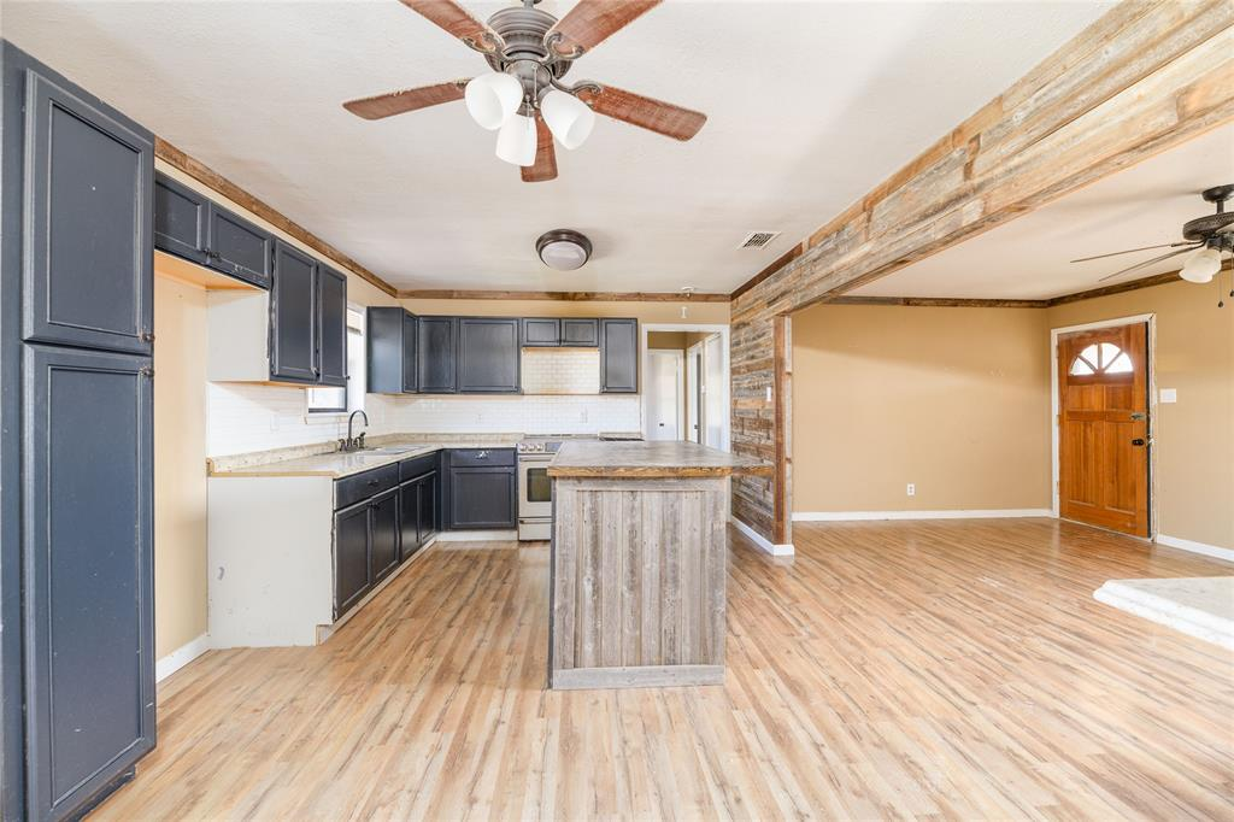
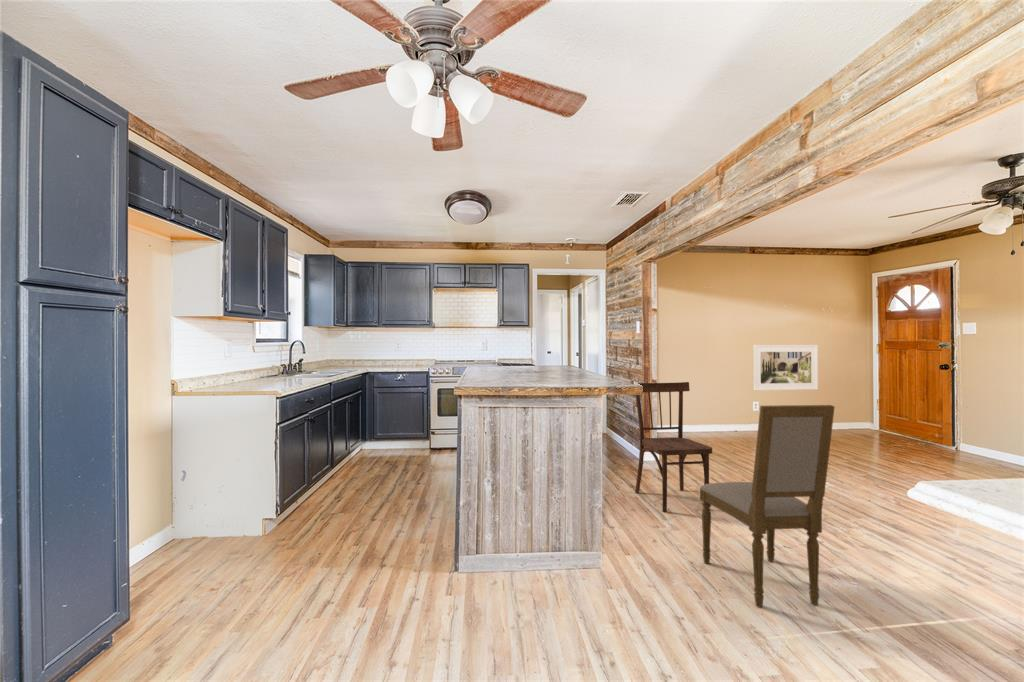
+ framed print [752,344,819,391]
+ dining chair [634,381,713,513]
+ dining chair [699,404,836,609]
